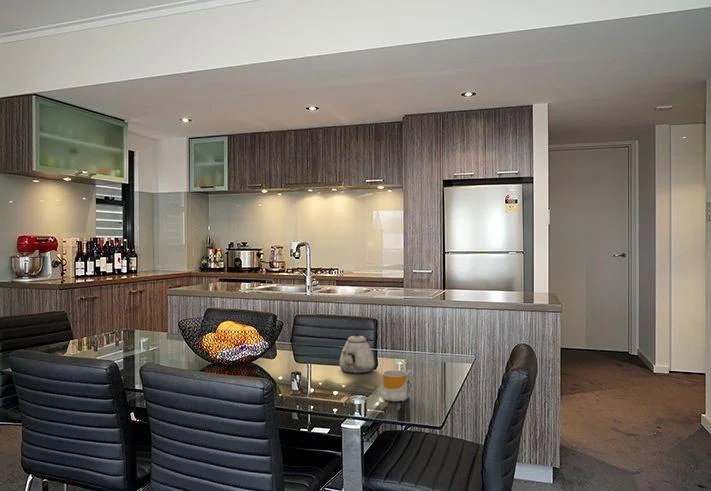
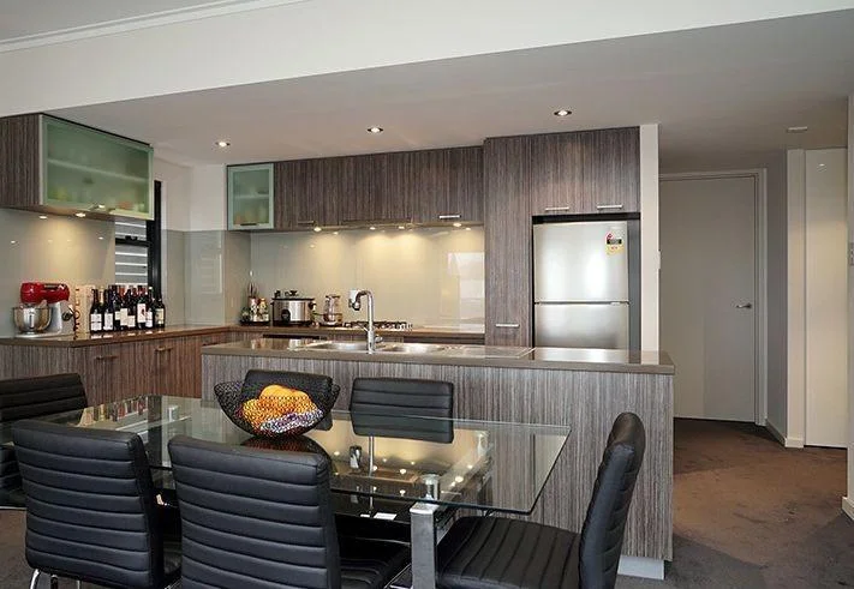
- mug [380,369,408,403]
- teapot [339,332,375,374]
